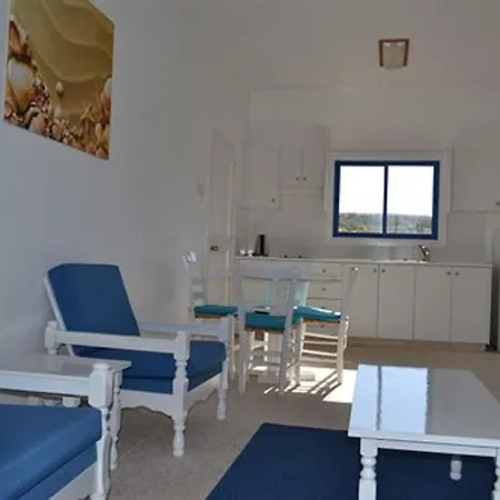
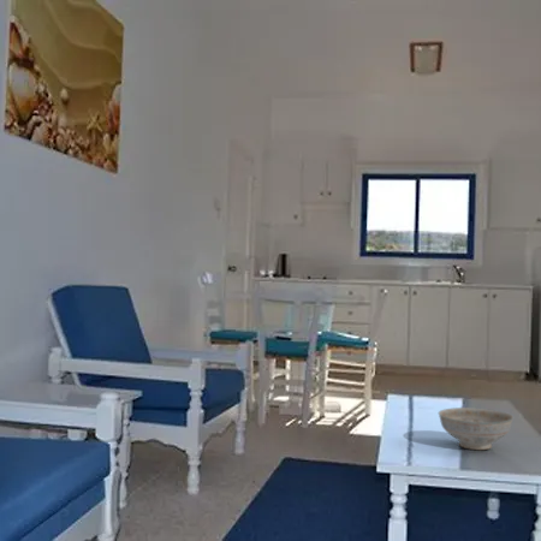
+ decorative bowl [438,406,515,451]
